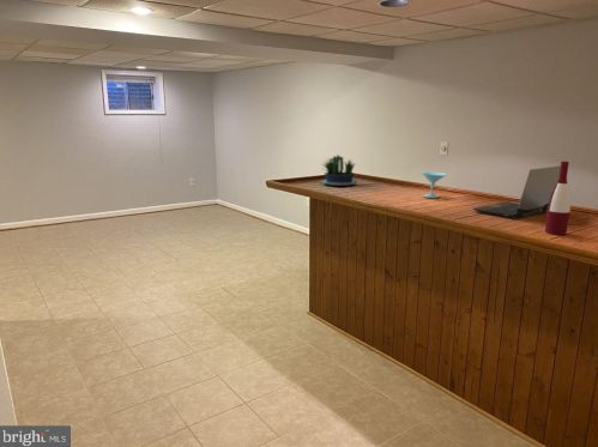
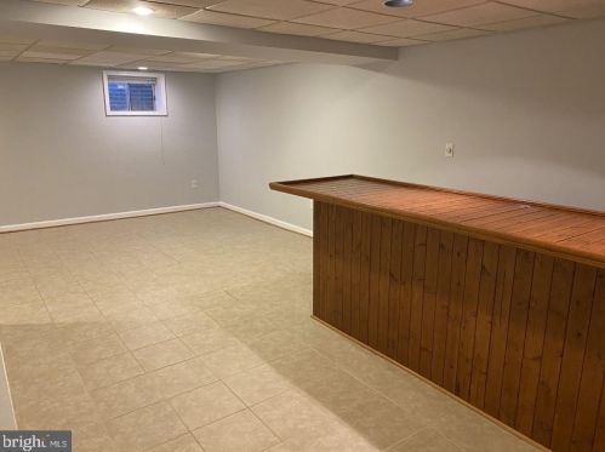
- alcohol [544,161,572,236]
- cocktail glass [421,170,448,199]
- potted plant [320,153,358,187]
- laptop computer [472,164,561,219]
